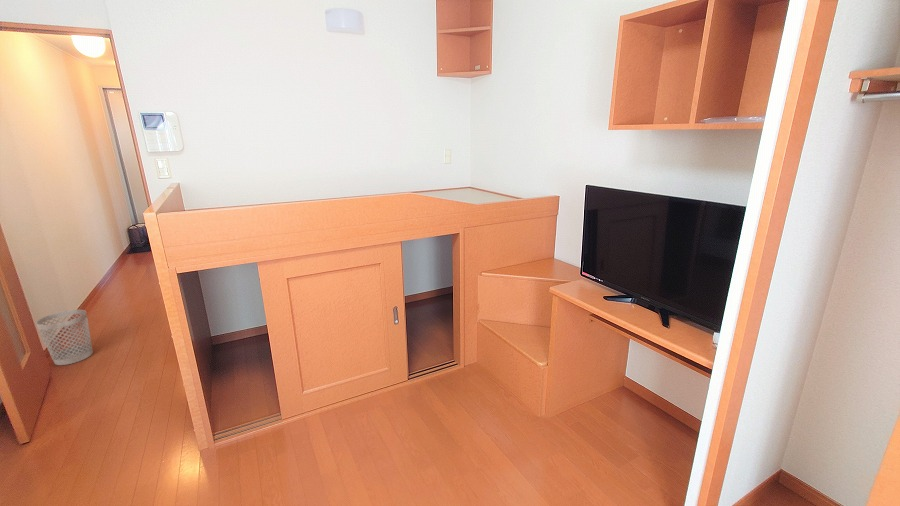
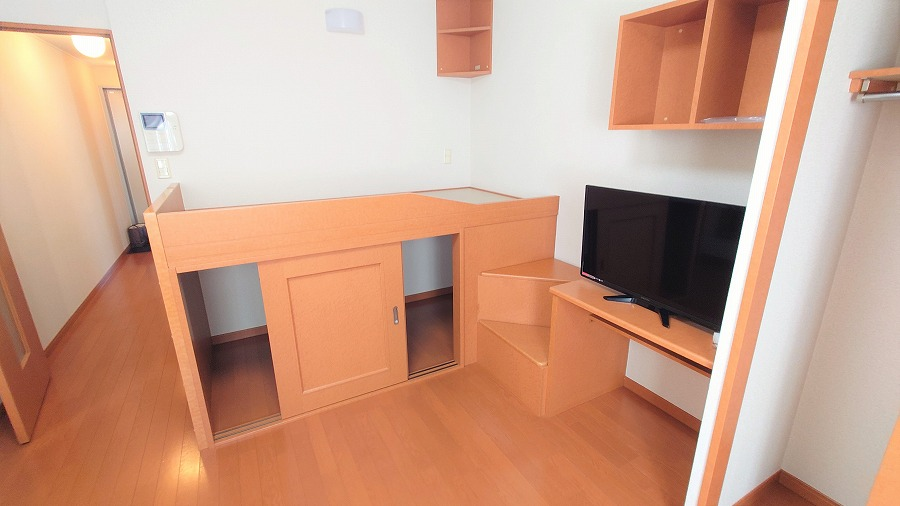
- wastebasket [35,309,94,366]
